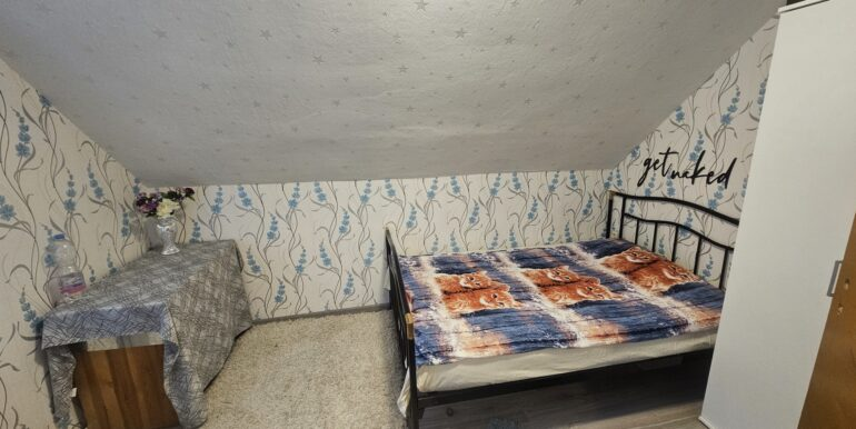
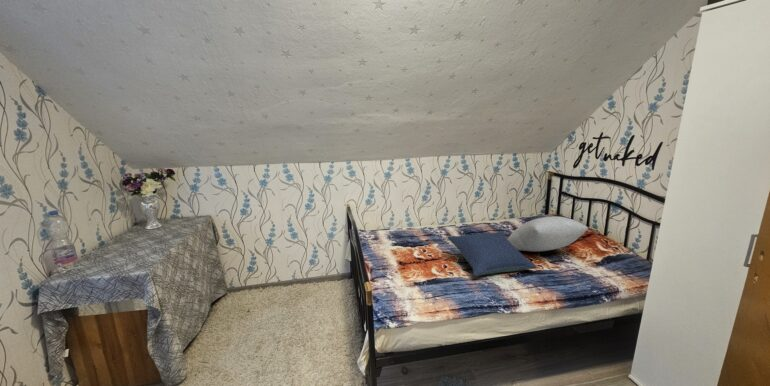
+ pillow [446,231,537,277]
+ pillow [507,215,589,253]
